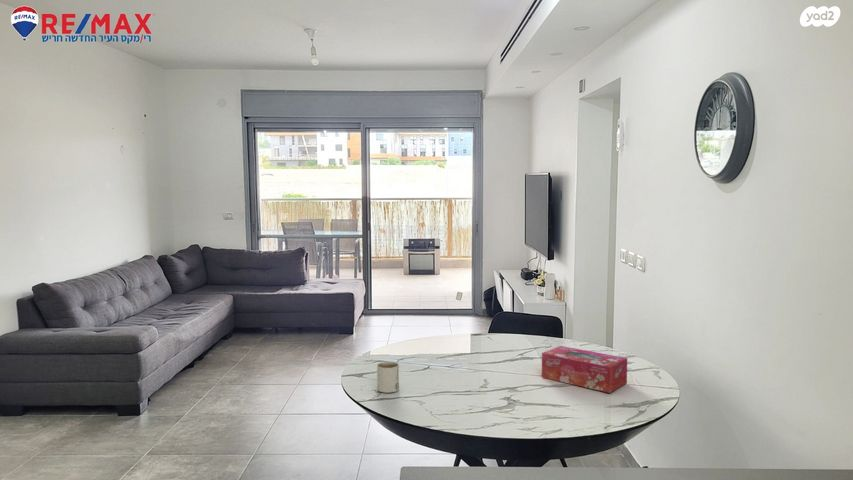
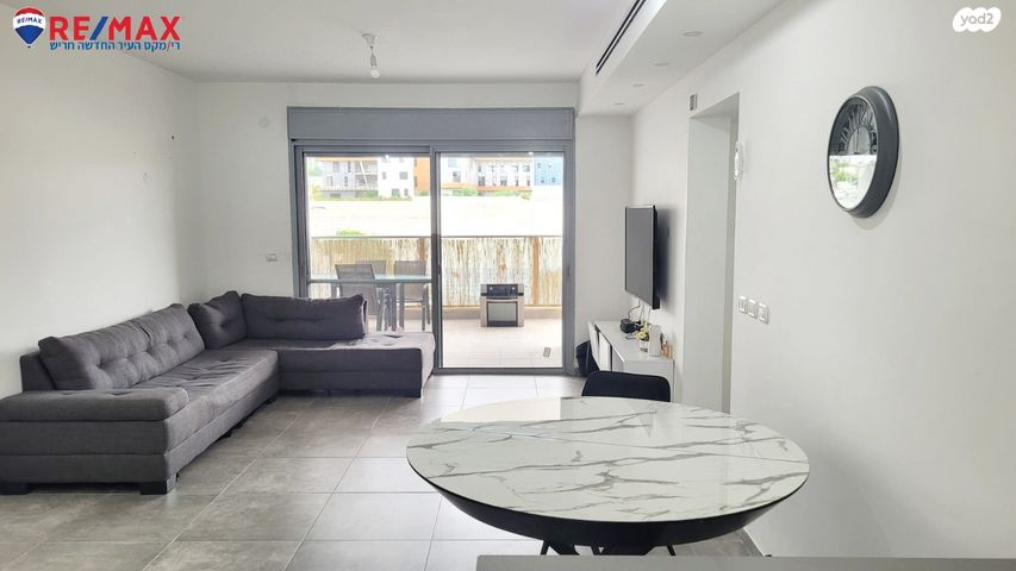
- tissue box [541,345,628,394]
- mug [376,361,400,394]
